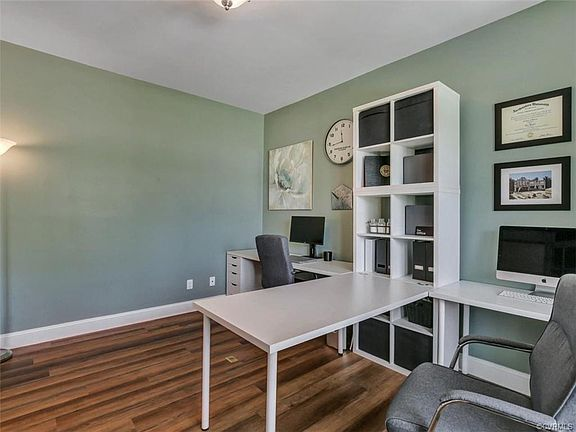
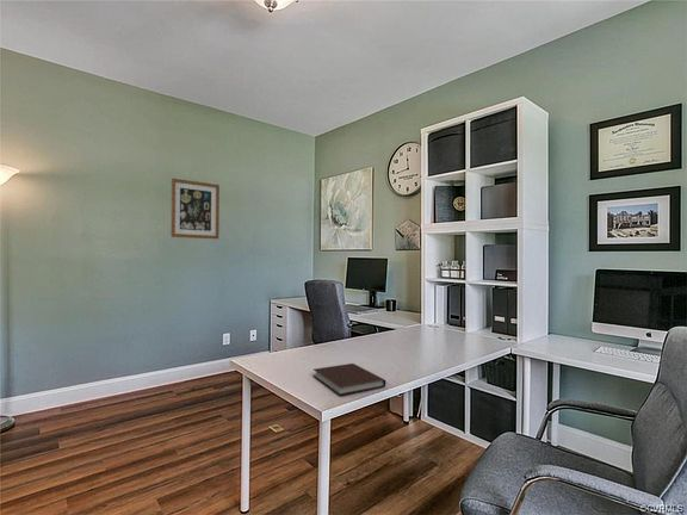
+ notebook [311,362,386,397]
+ wall art [169,178,221,240]
